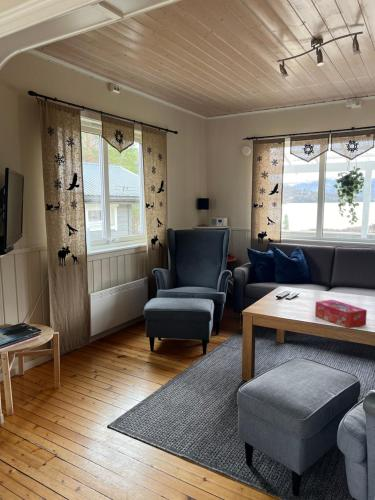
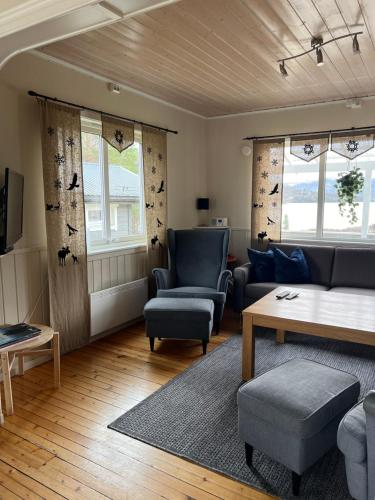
- tissue box [314,299,368,329]
